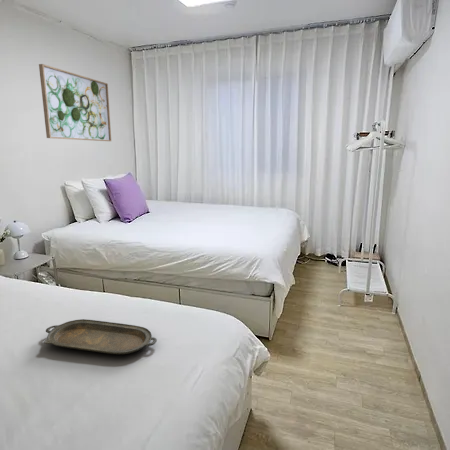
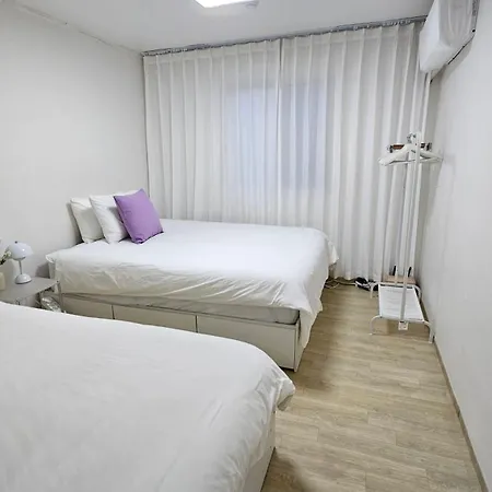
- serving tray [43,318,158,355]
- wall art [38,63,112,142]
